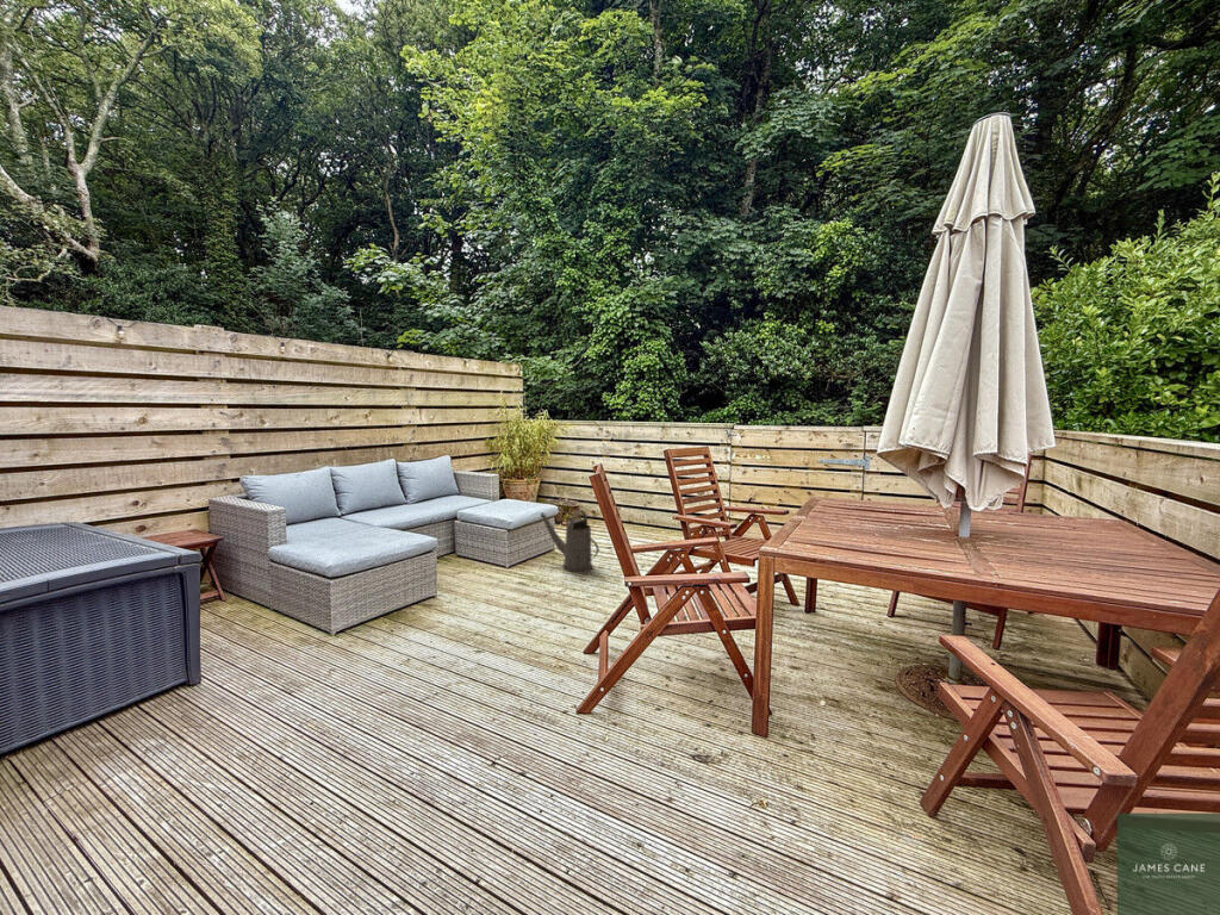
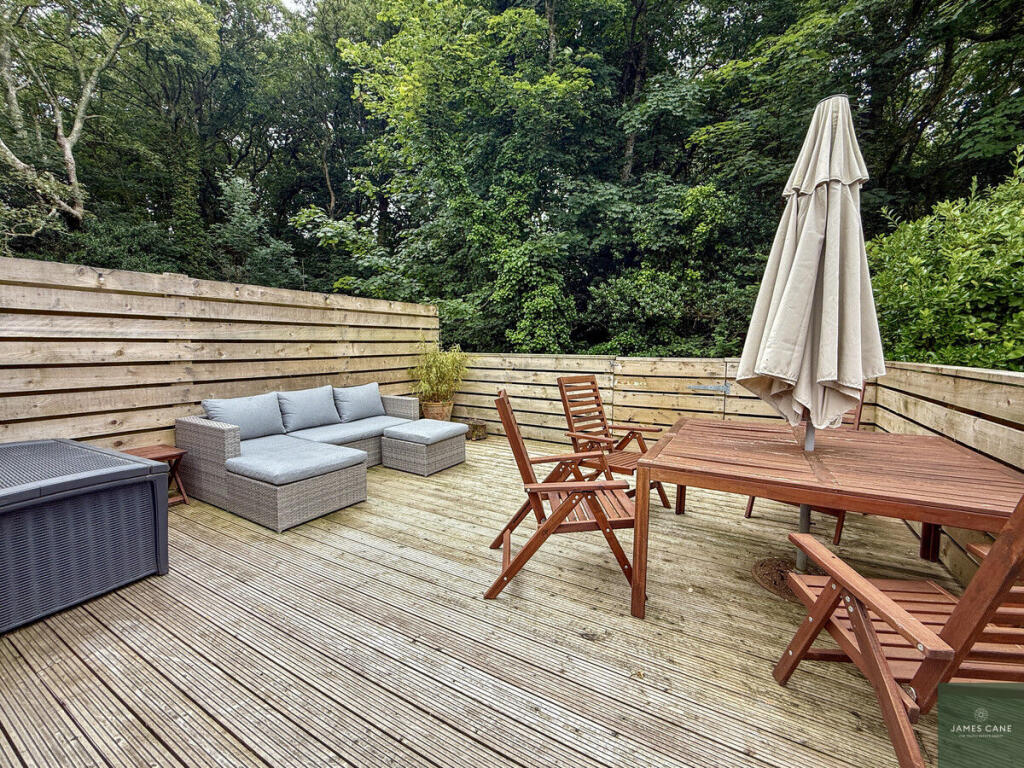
- watering can [540,509,600,573]
